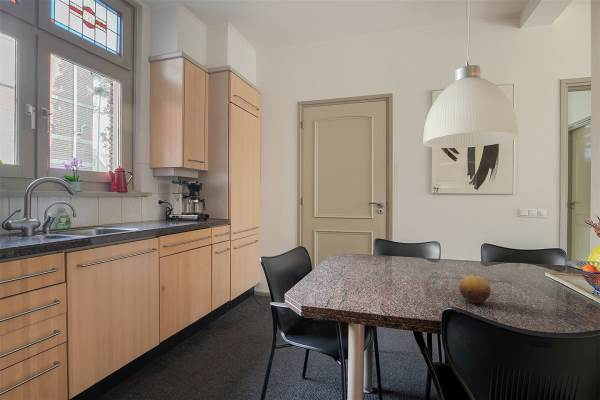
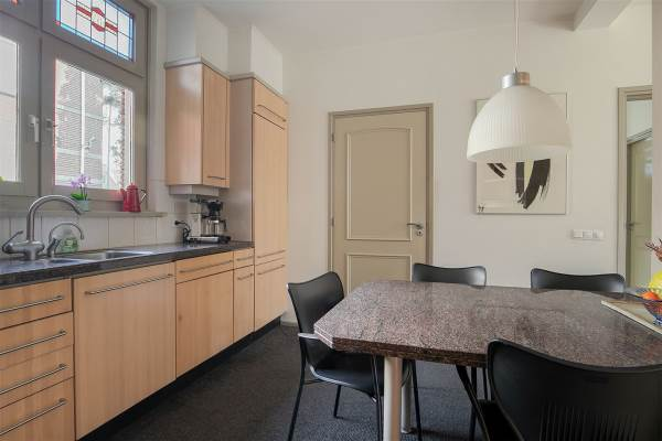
- fruit [458,274,491,304]
